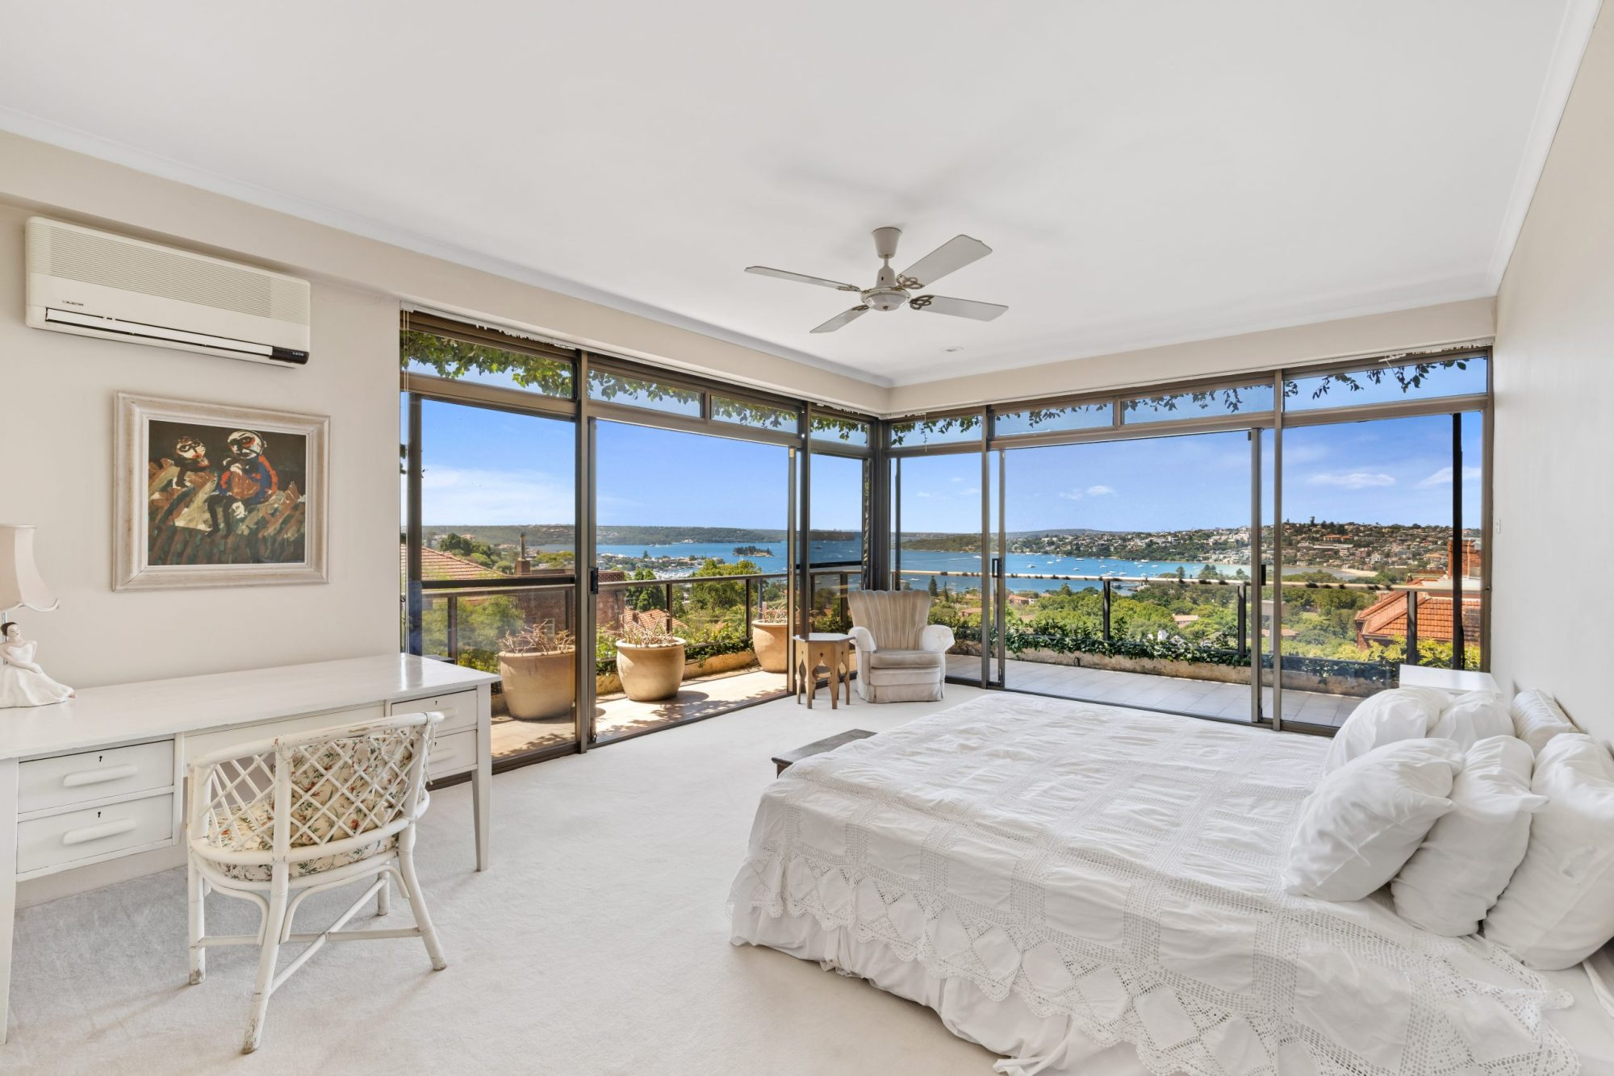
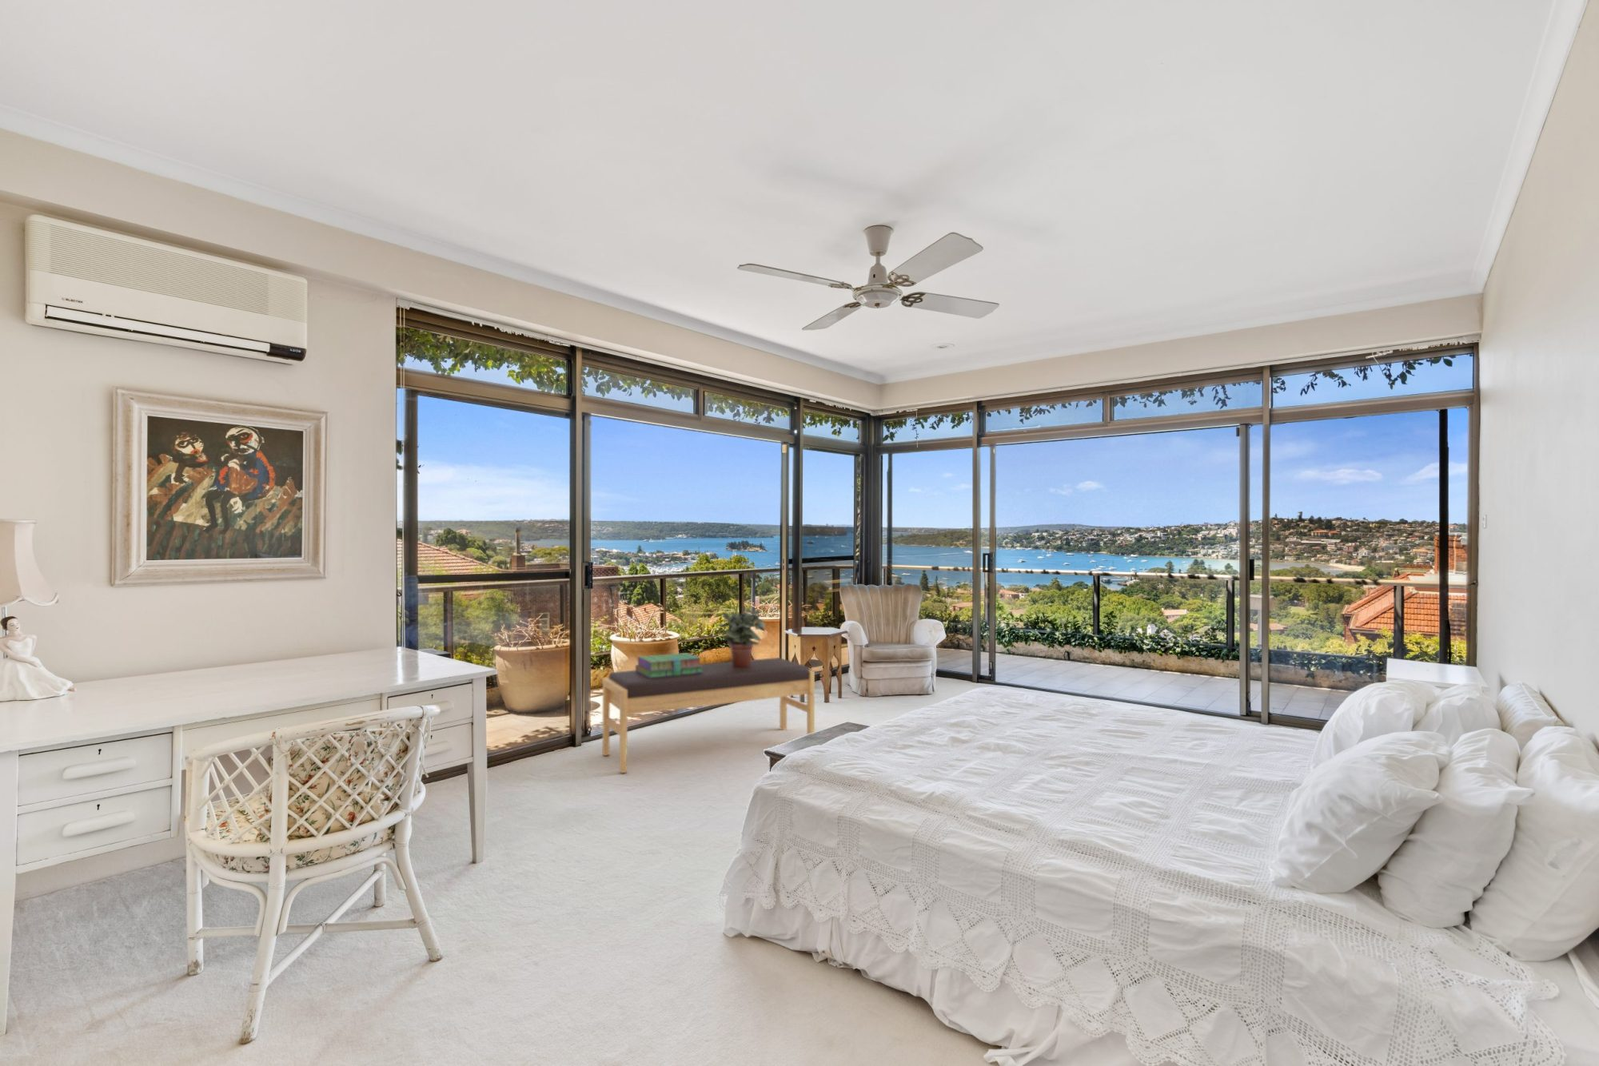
+ potted plant [716,608,766,667]
+ bench [602,657,815,773]
+ stack of books [635,652,703,678]
